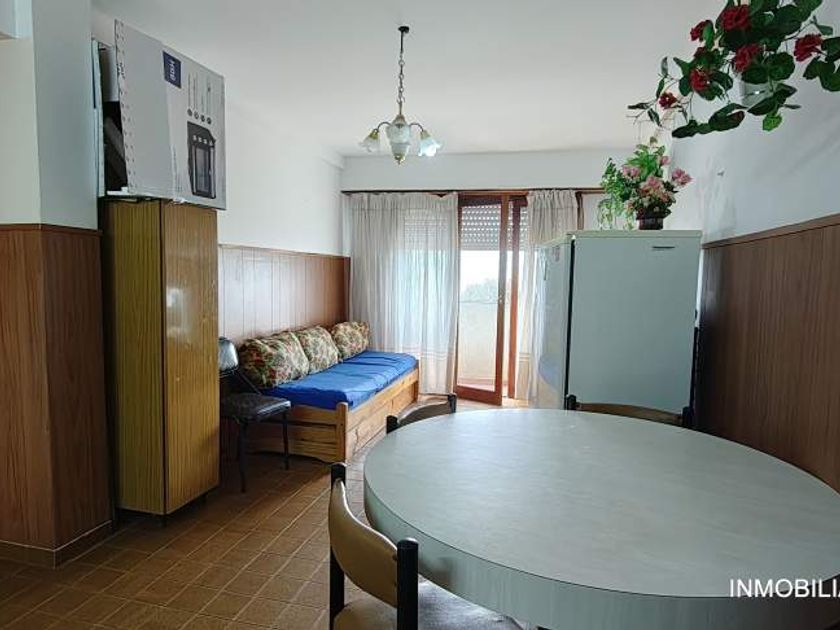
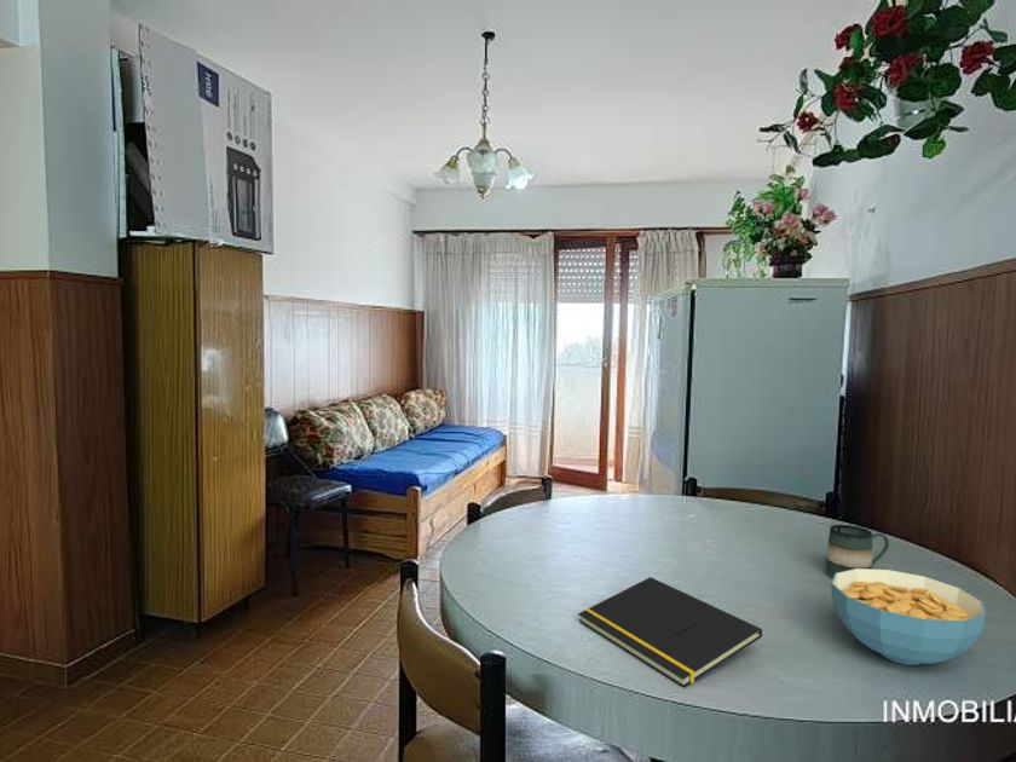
+ cereal bowl [830,568,987,666]
+ notepad [577,576,763,688]
+ mug [825,524,890,578]
